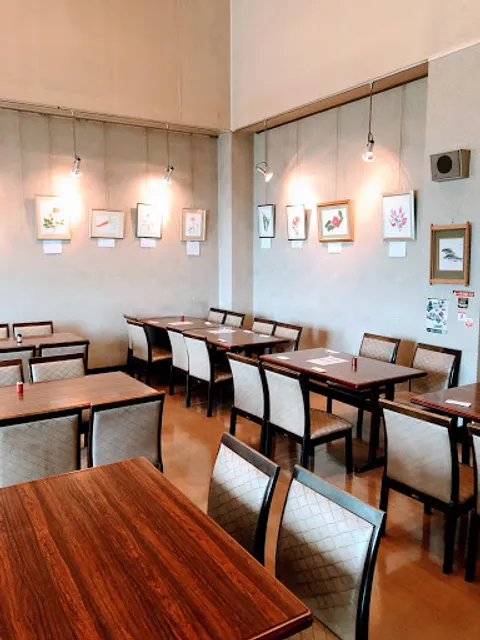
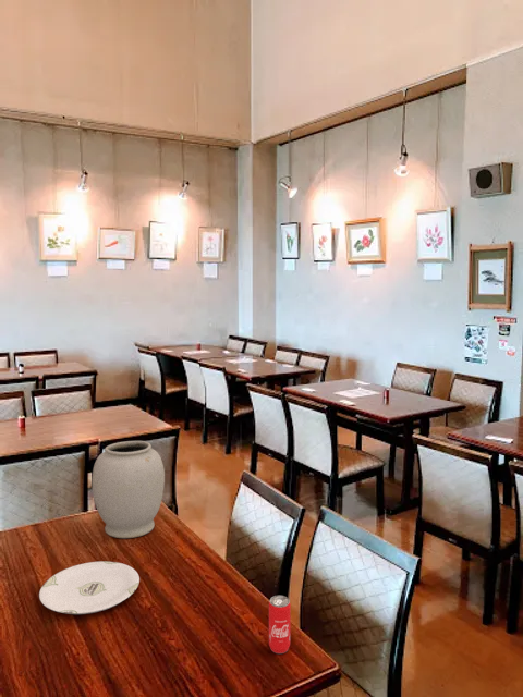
+ beverage can [268,595,292,655]
+ plate [38,560,141,615]
+ vase [90,440,166,539]
